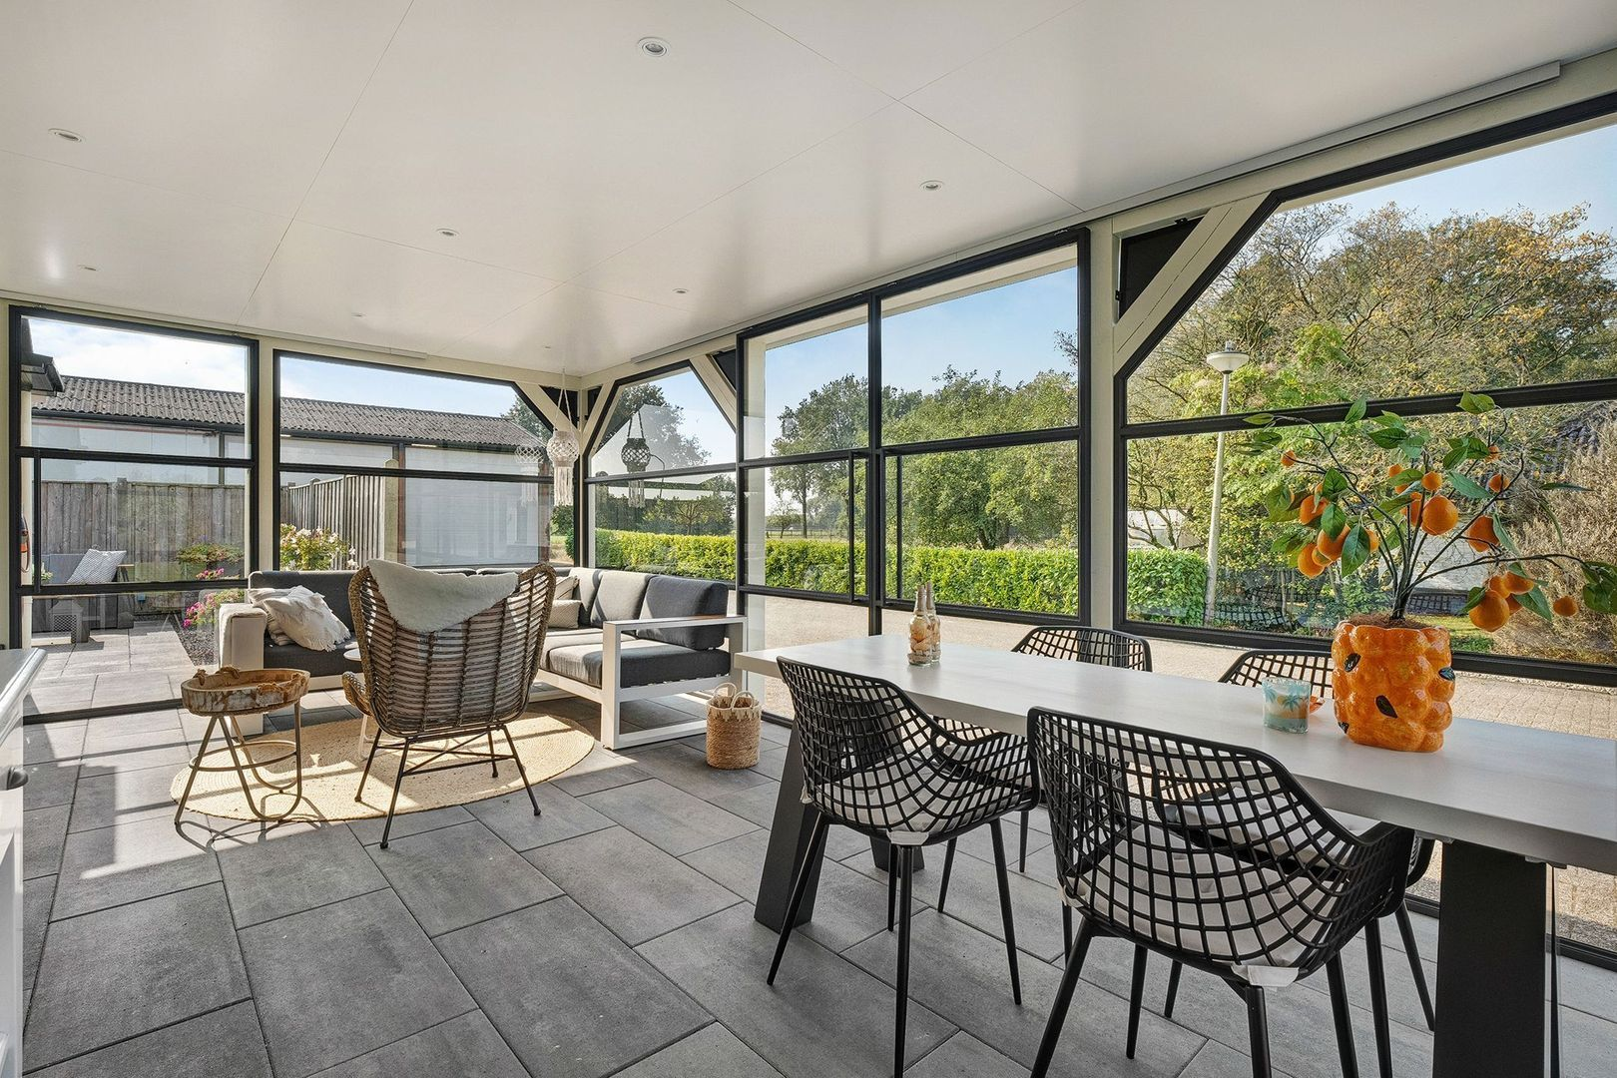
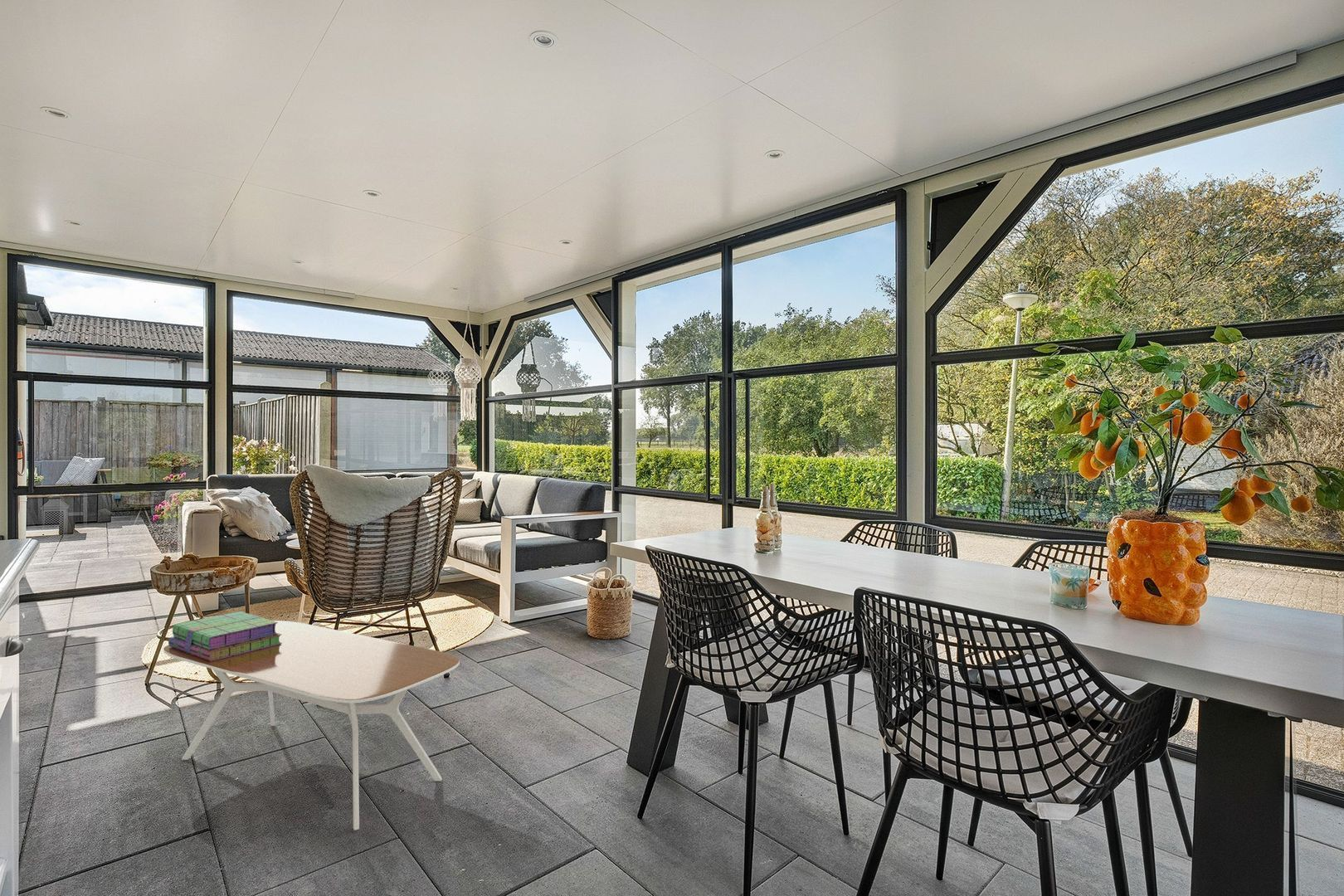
+ stack of books [168,611,282,661]
+ coffee table [163,620,460,831]
